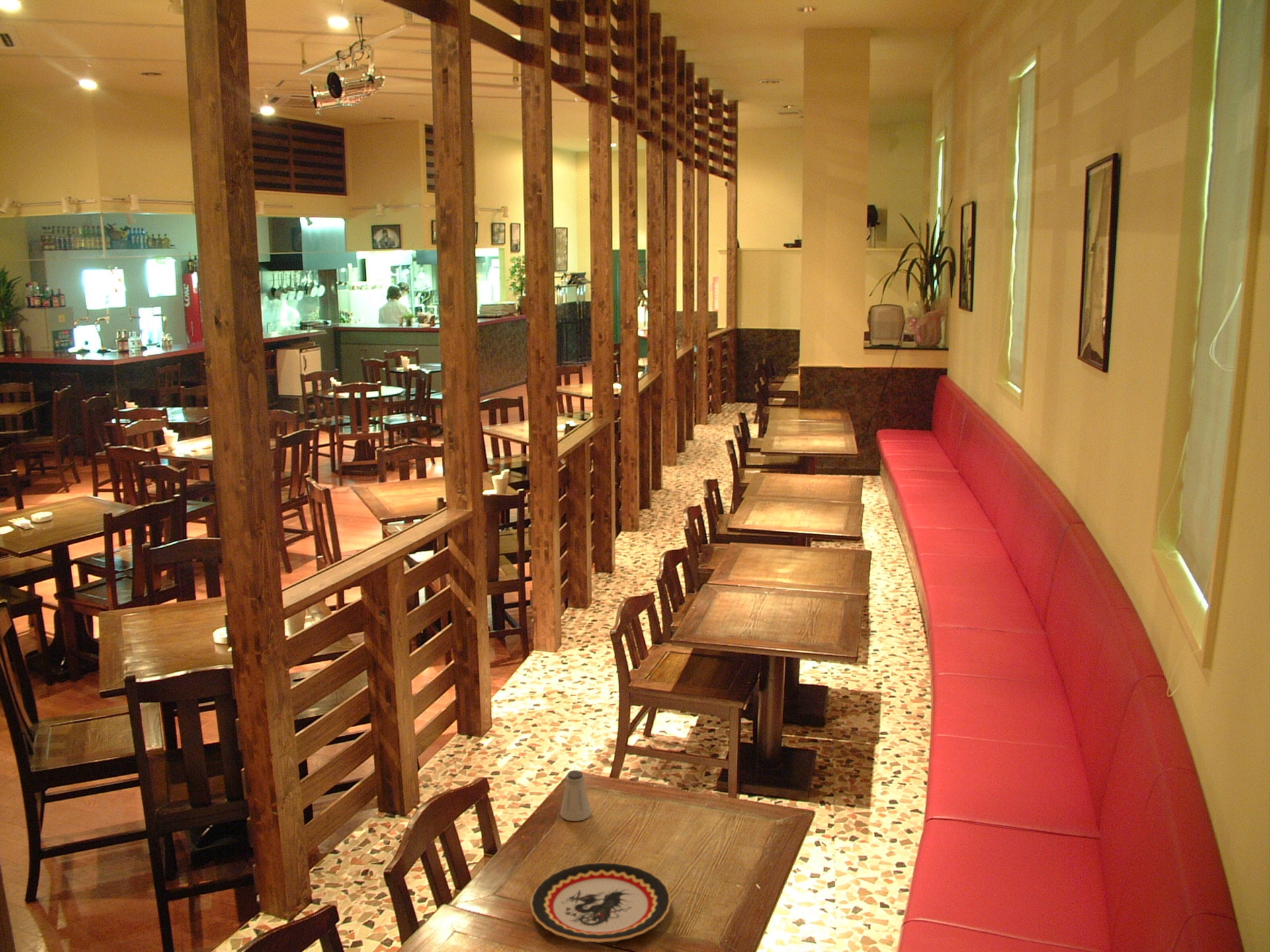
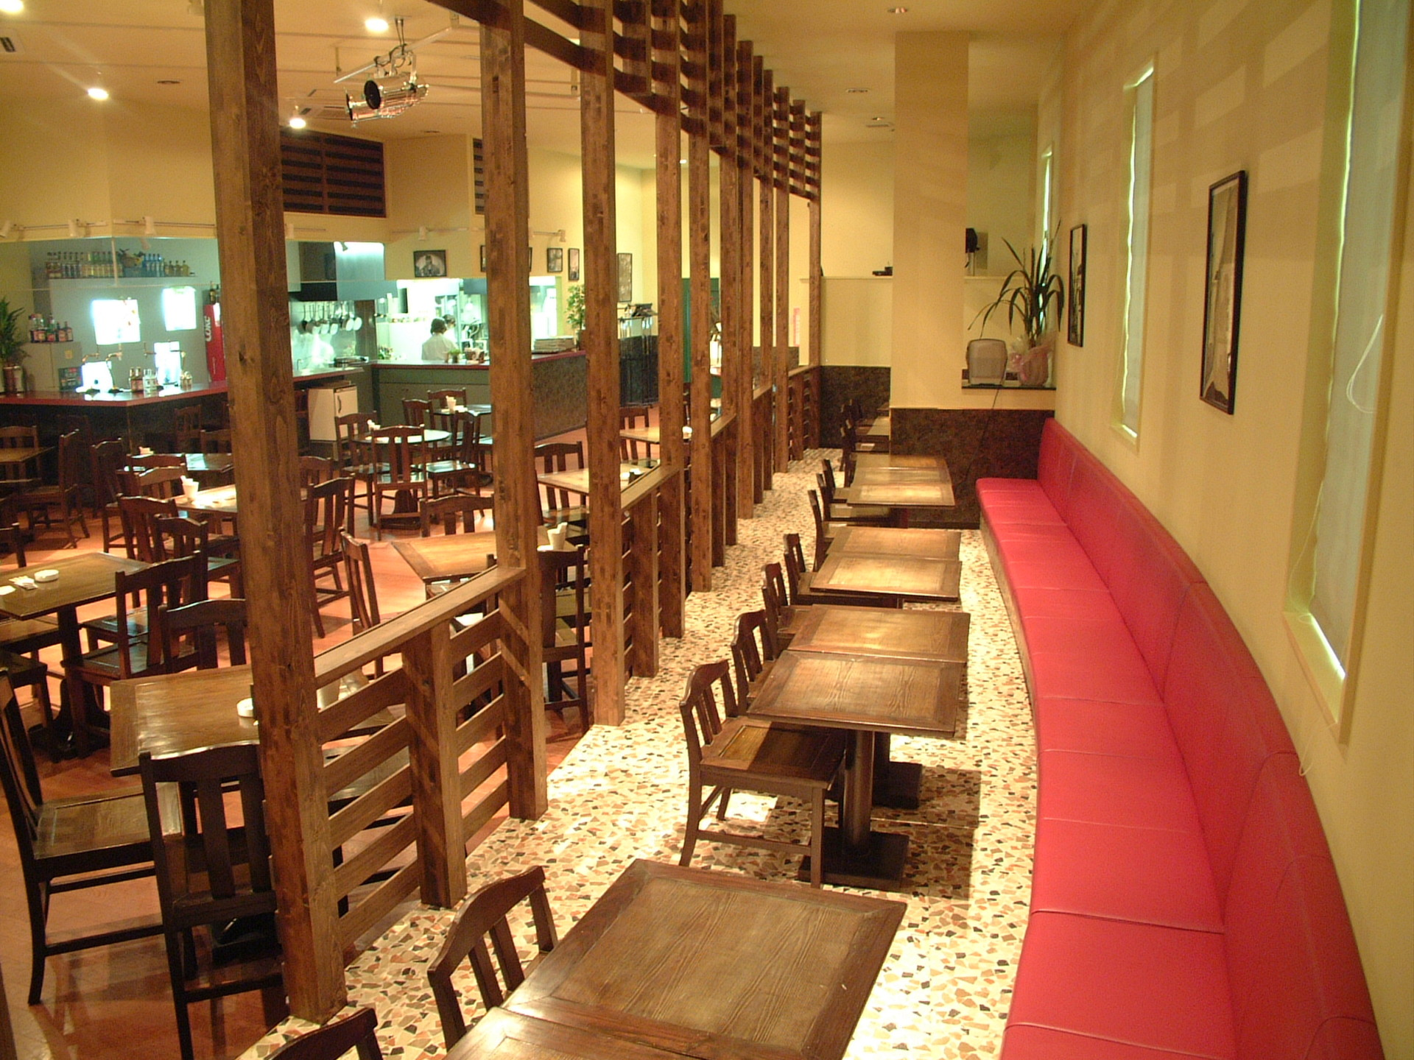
- plate [530,861,671,943]
- saltshaker [560,770,592,822]
